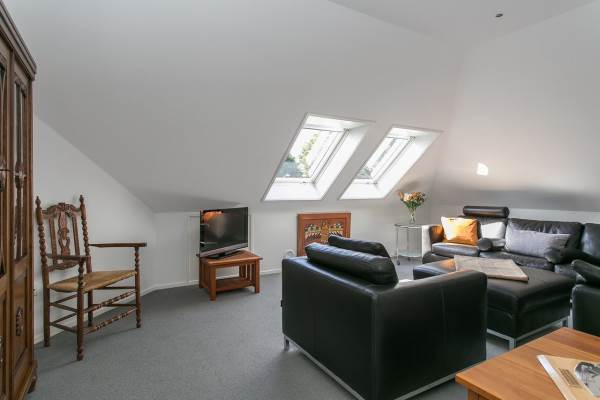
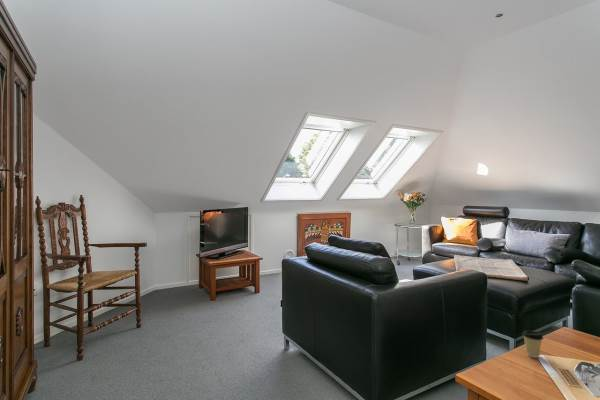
+ coffee cup [521,329,544,359]
